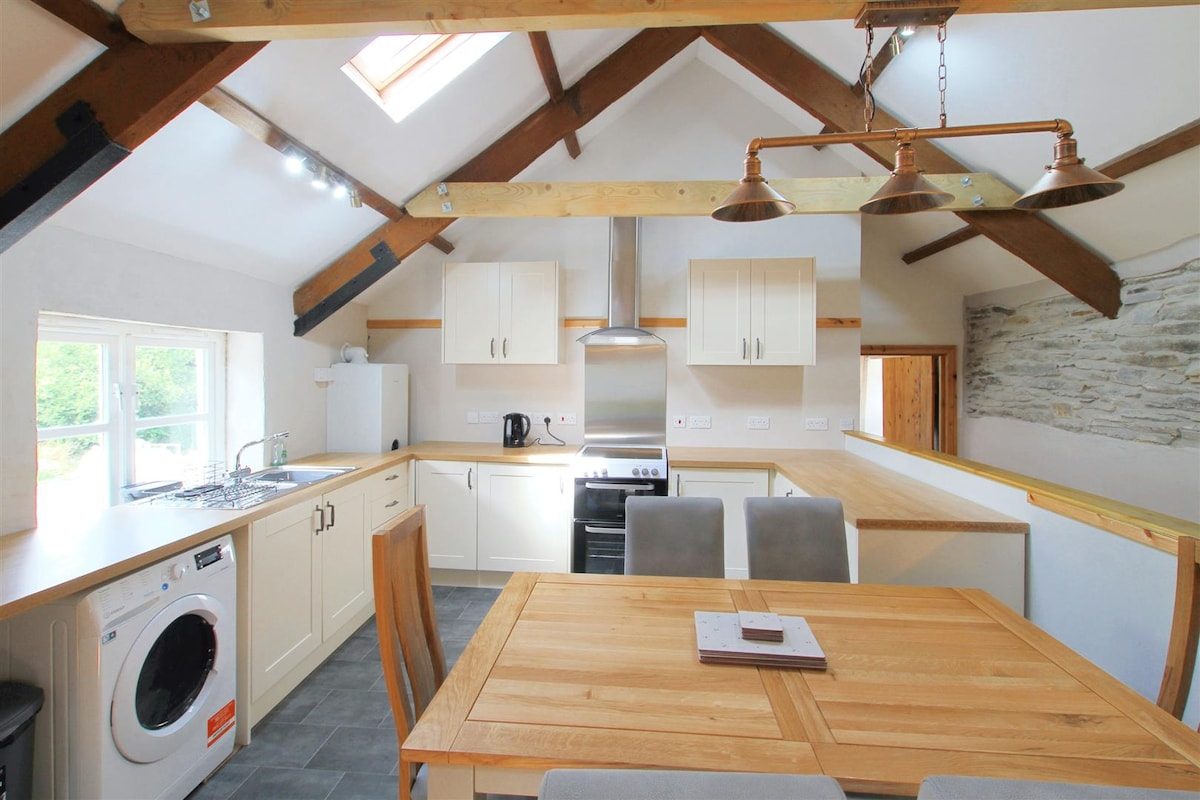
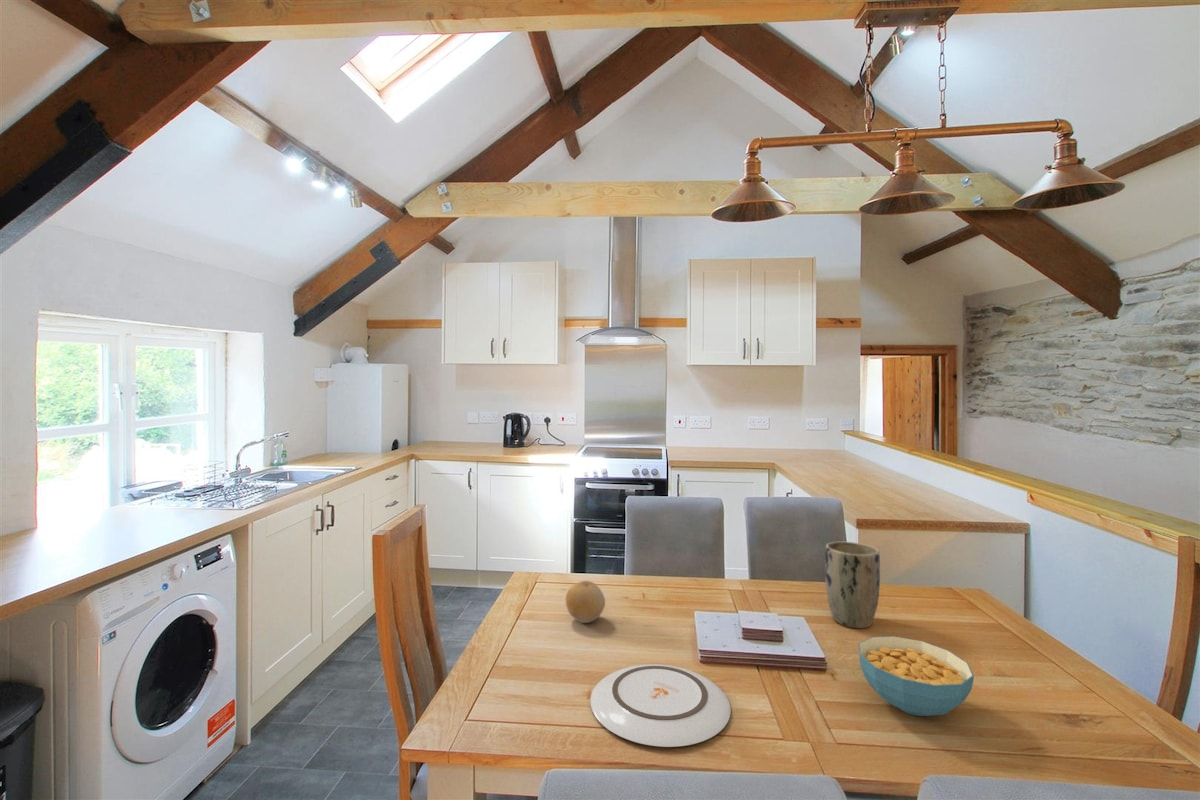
+ plant pot [824,541,881,629]
+ plate [590,663,732,748]
+ cereal bowl [858,635,975,717]
+ fruit [565,580,606,624]
